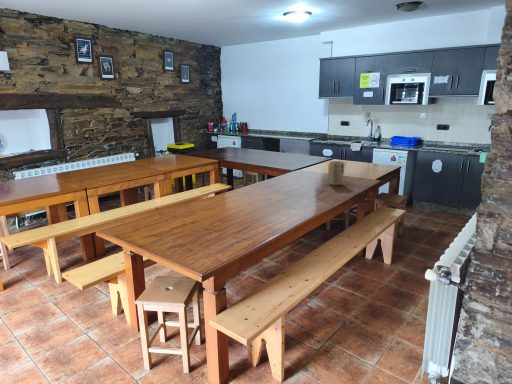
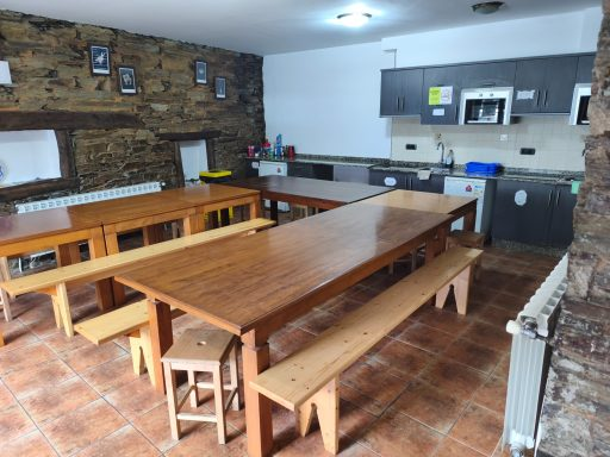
- plant pot [327,160,345,186]
